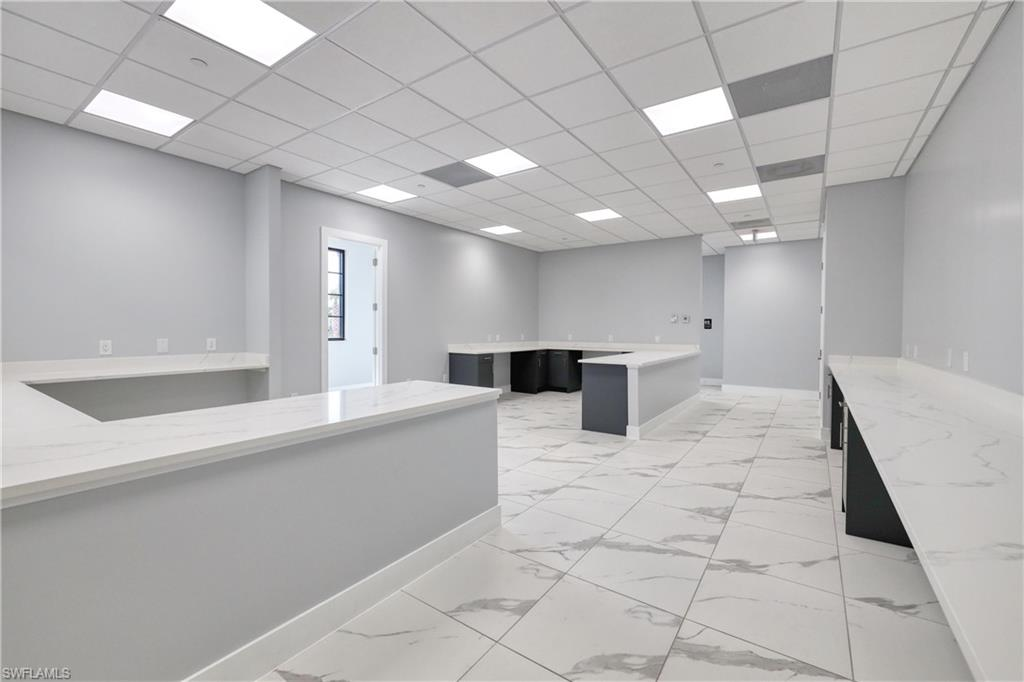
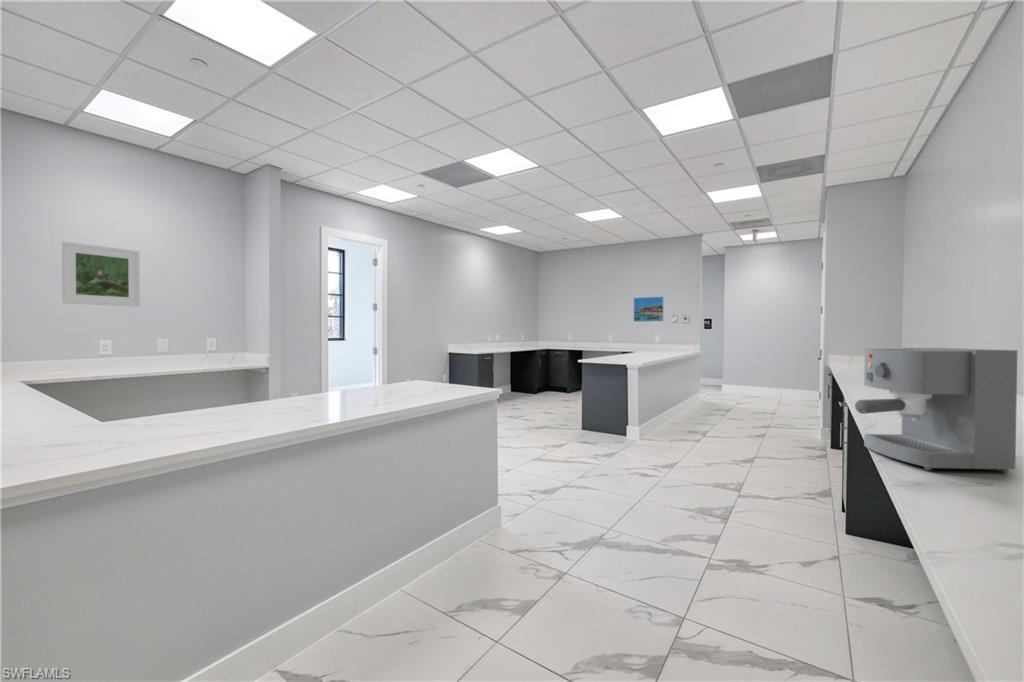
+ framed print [61,241,141,308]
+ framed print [633,296,665,323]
+ coffee maker [854,347,1018,473]
